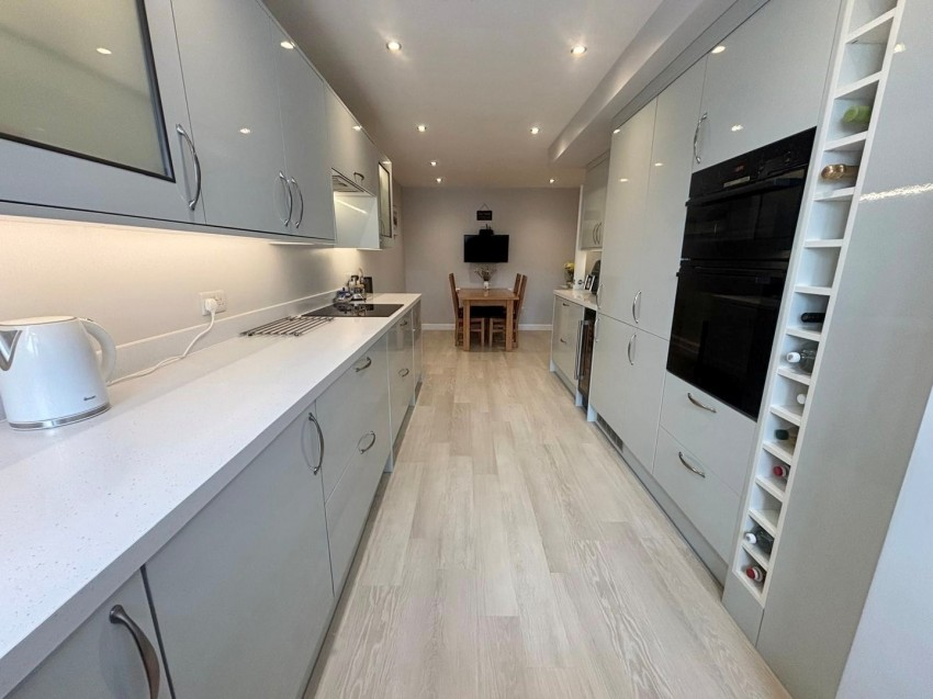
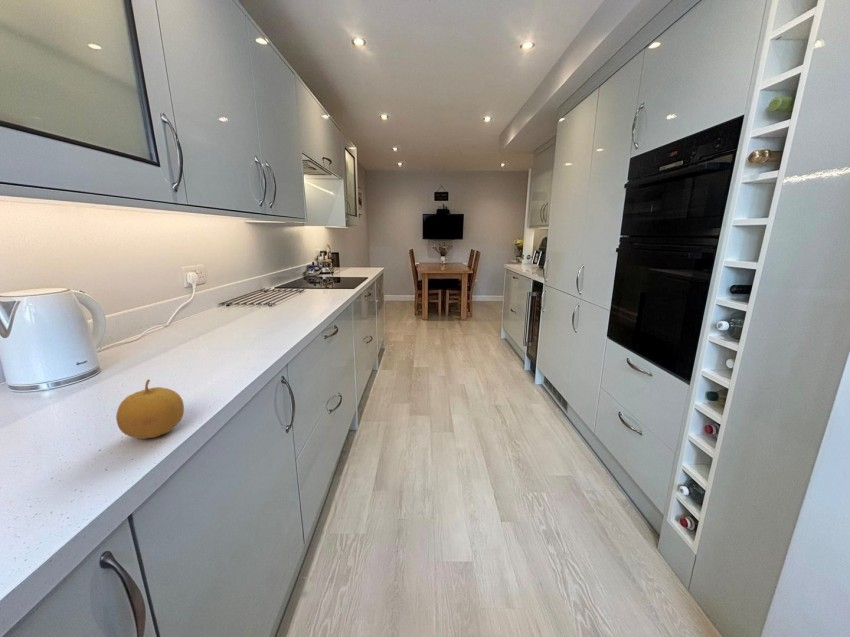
+ fruit [115,378,185,440]
